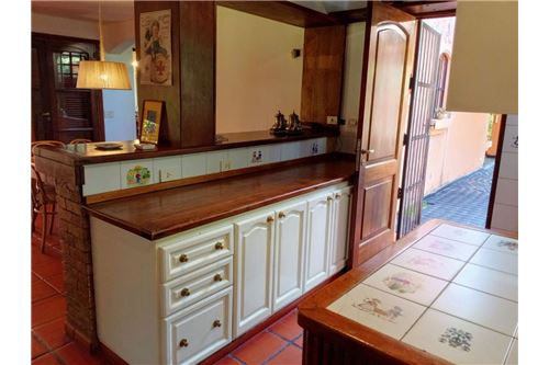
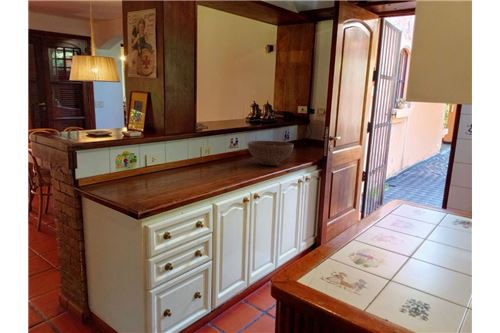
+ fruit bowl [247,140,295,166]
